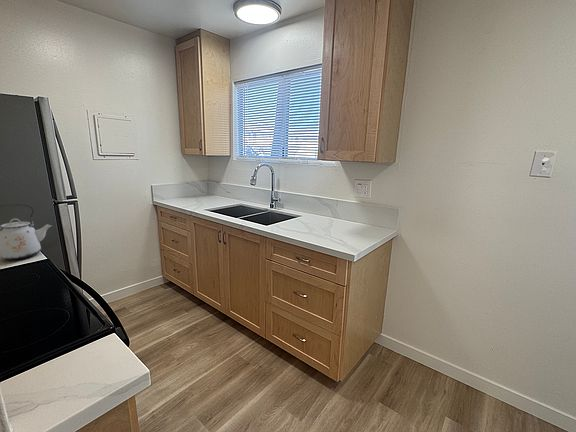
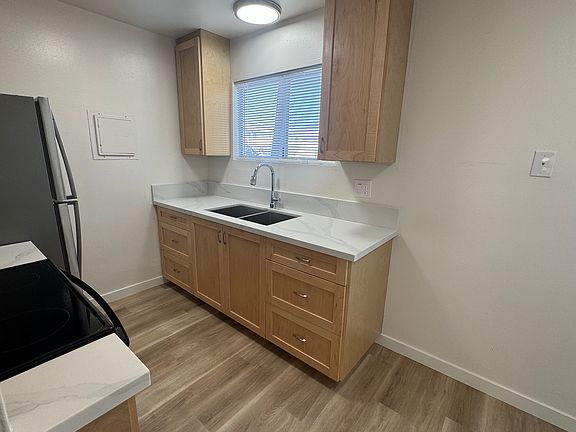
- kettle [0,203,53,261]
